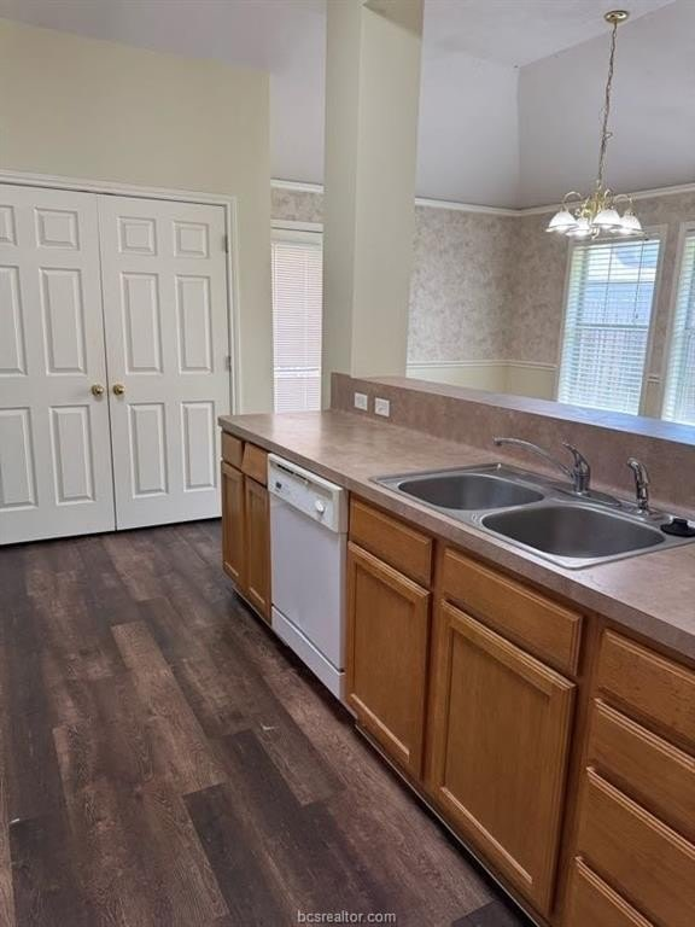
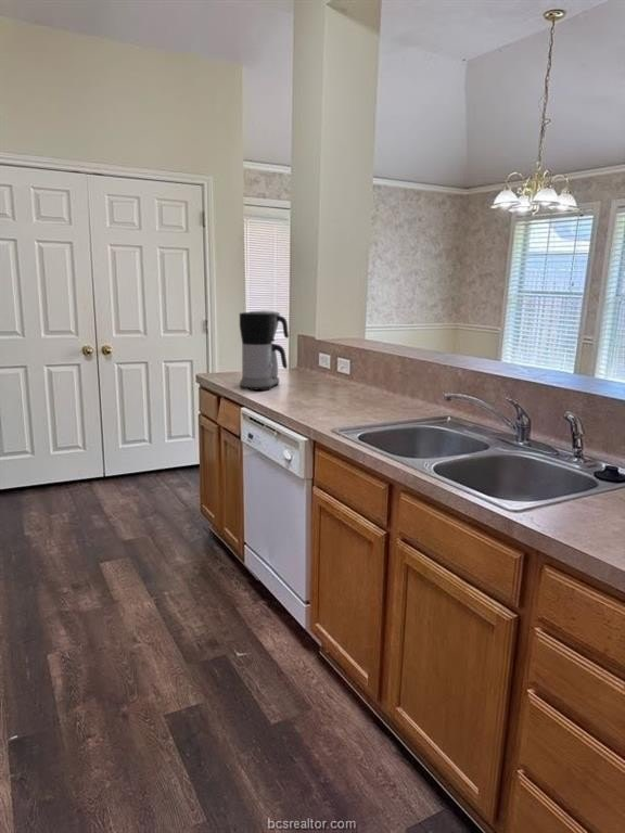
+ coffee maker [239,309,290,392]
